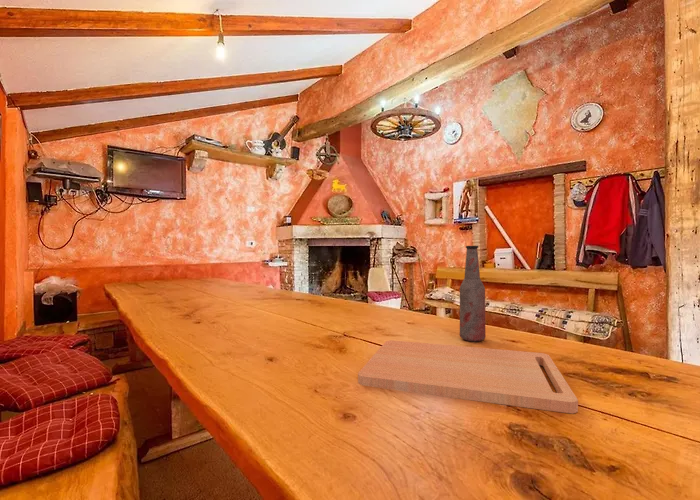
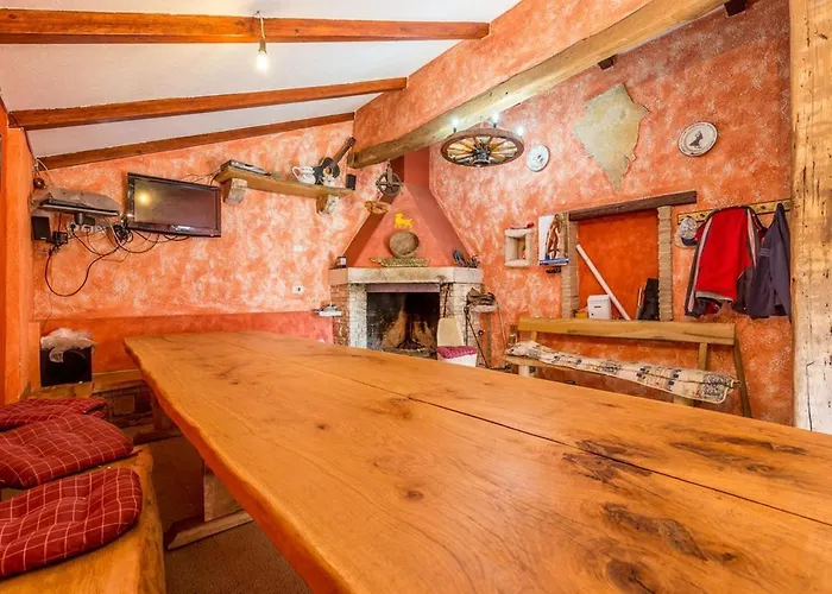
- cutting board [357,339,579,414]
- bottle [459,245,486,342]
